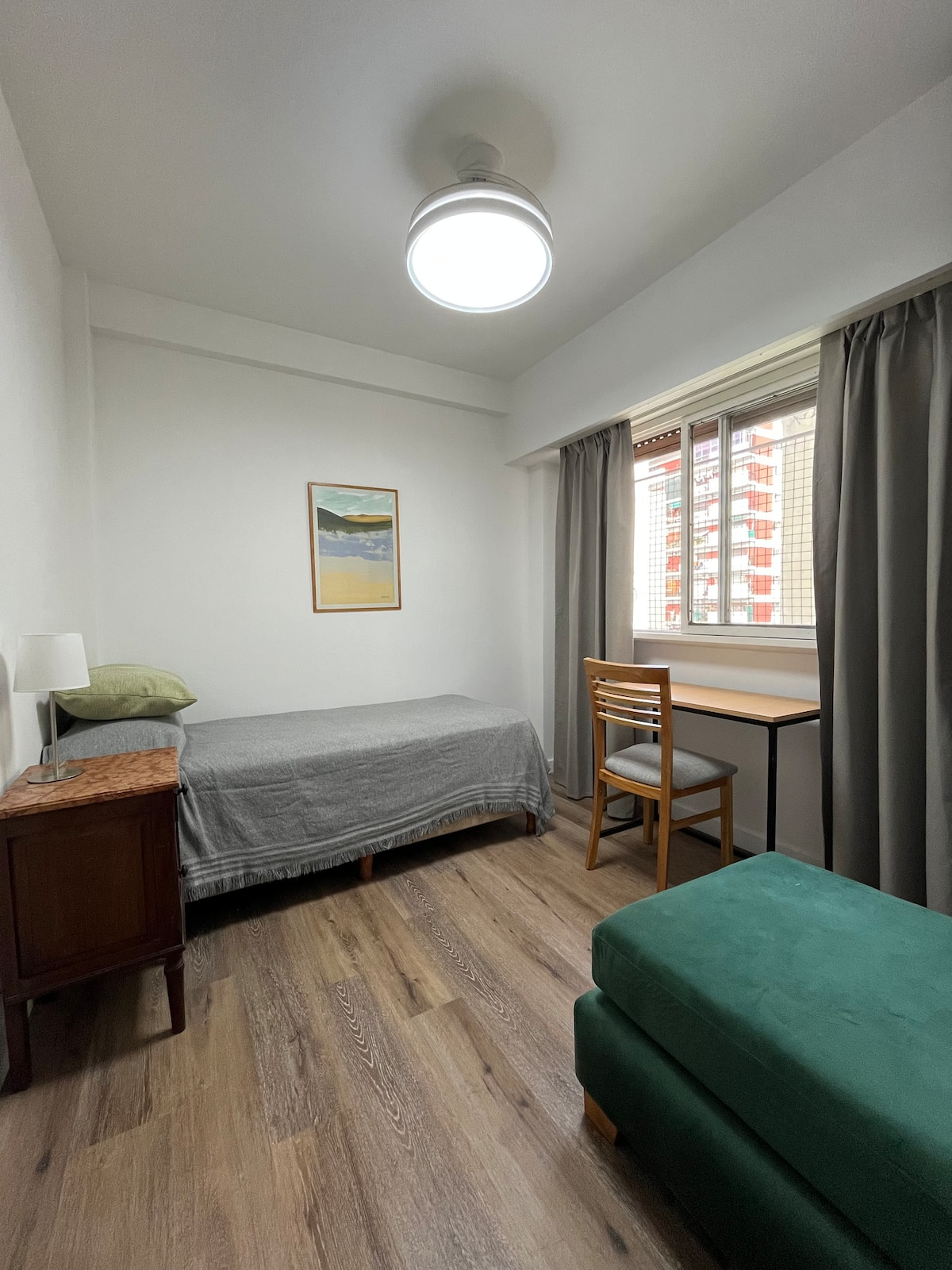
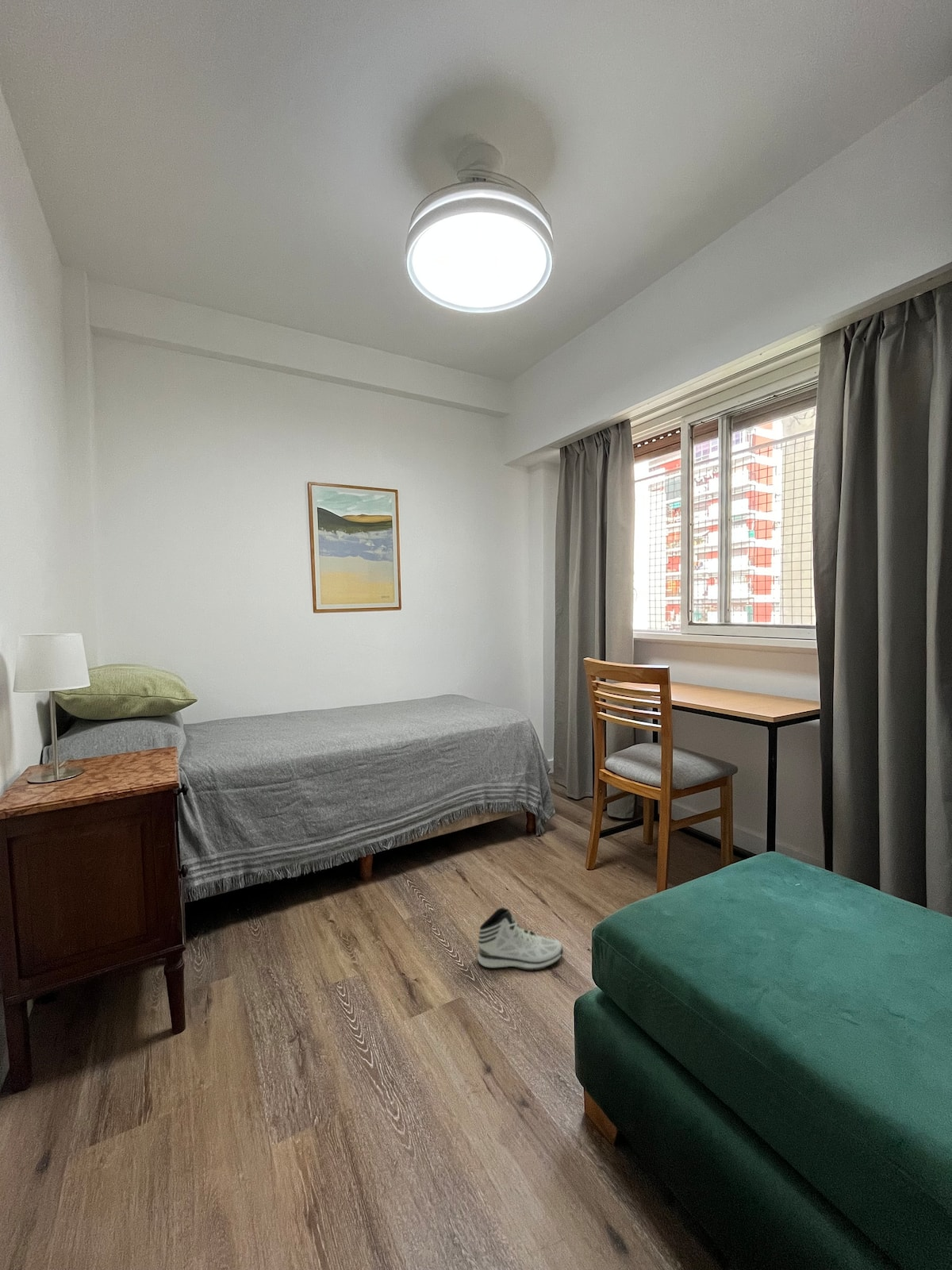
+ sneaker [477,907,564,972]
